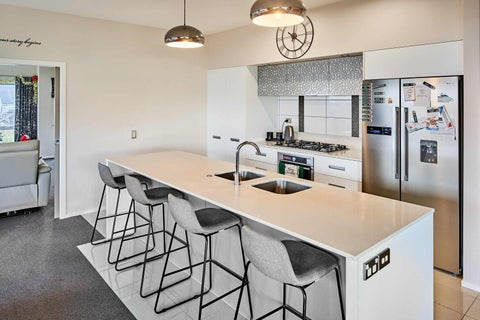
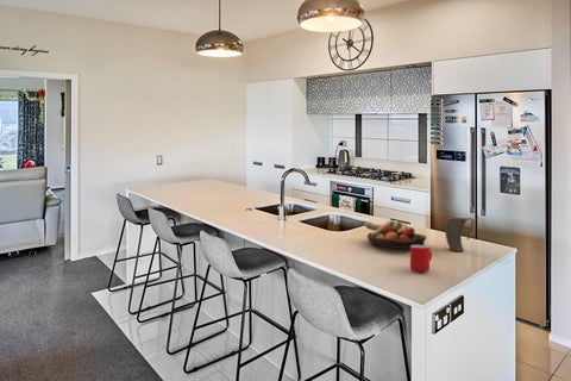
+ mug [409,244,433,273]
+ fruit bowl [363,219,427,250]
+ mug [444,217,476,252]
